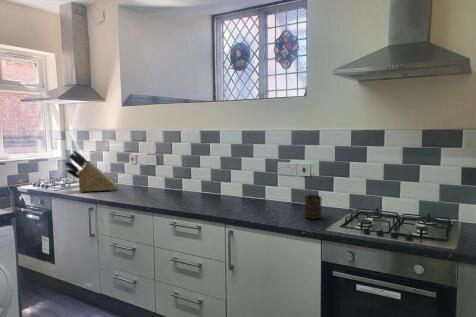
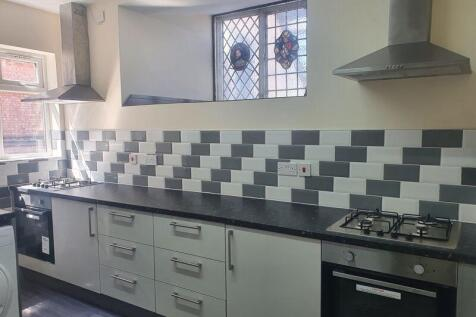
- cup [304,194,322,220]
- knife block [64,150,118,193]
